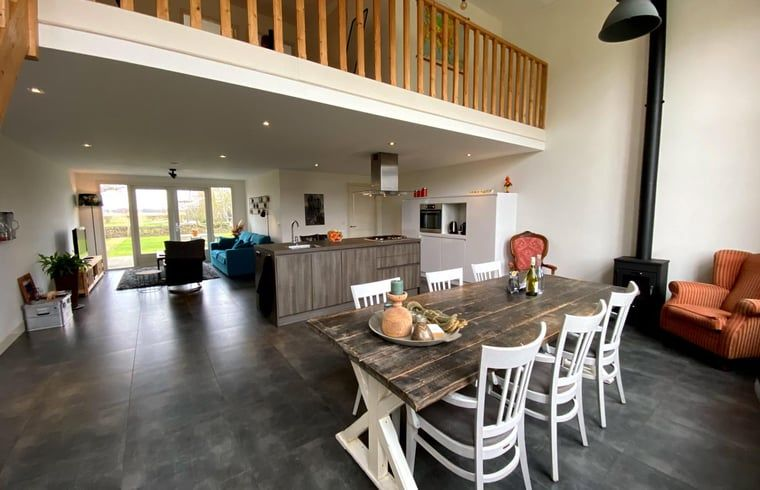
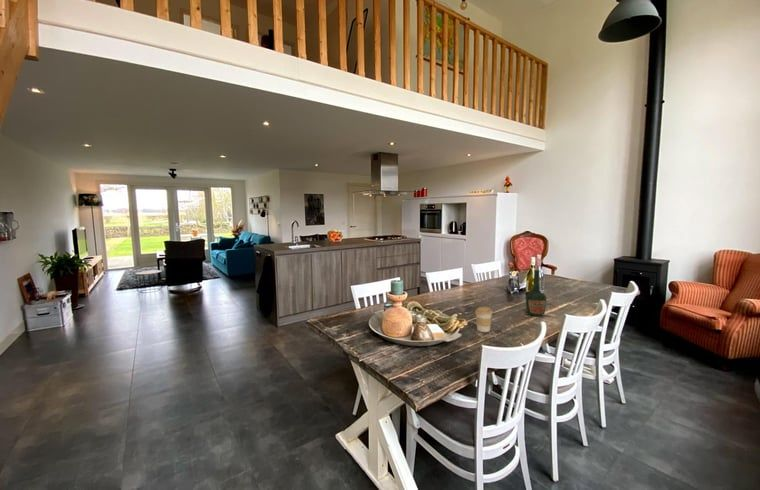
+ coffee cup [474,306,493,333]
+ bottle [525,268,548,317]
